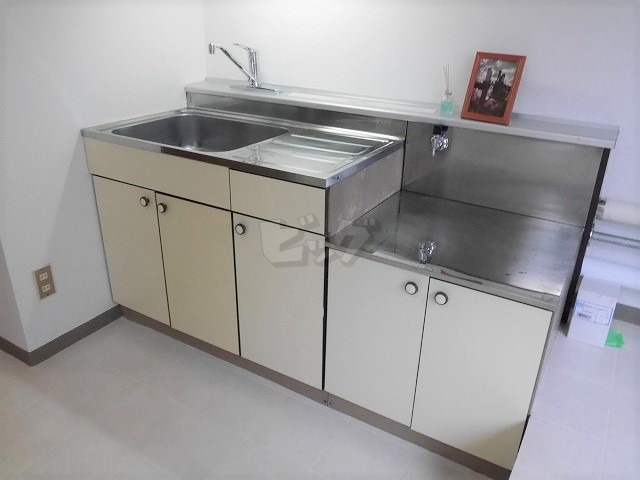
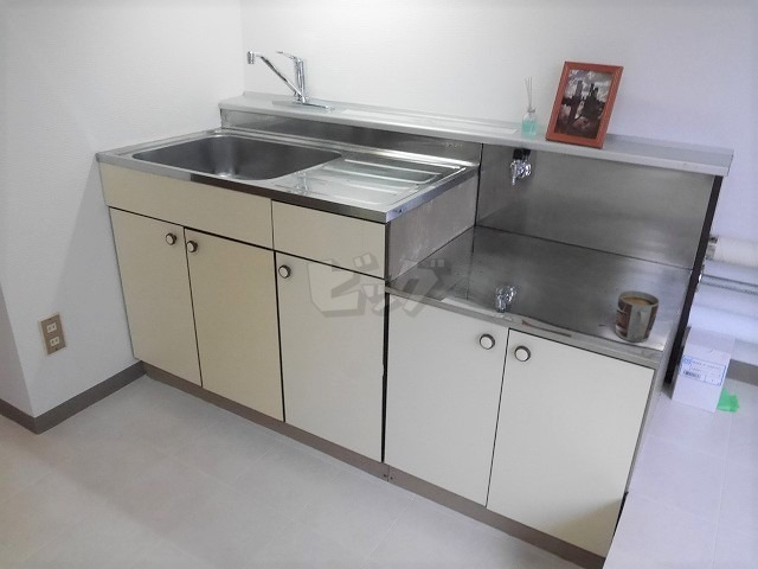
+ mug [615,289,661,343]
